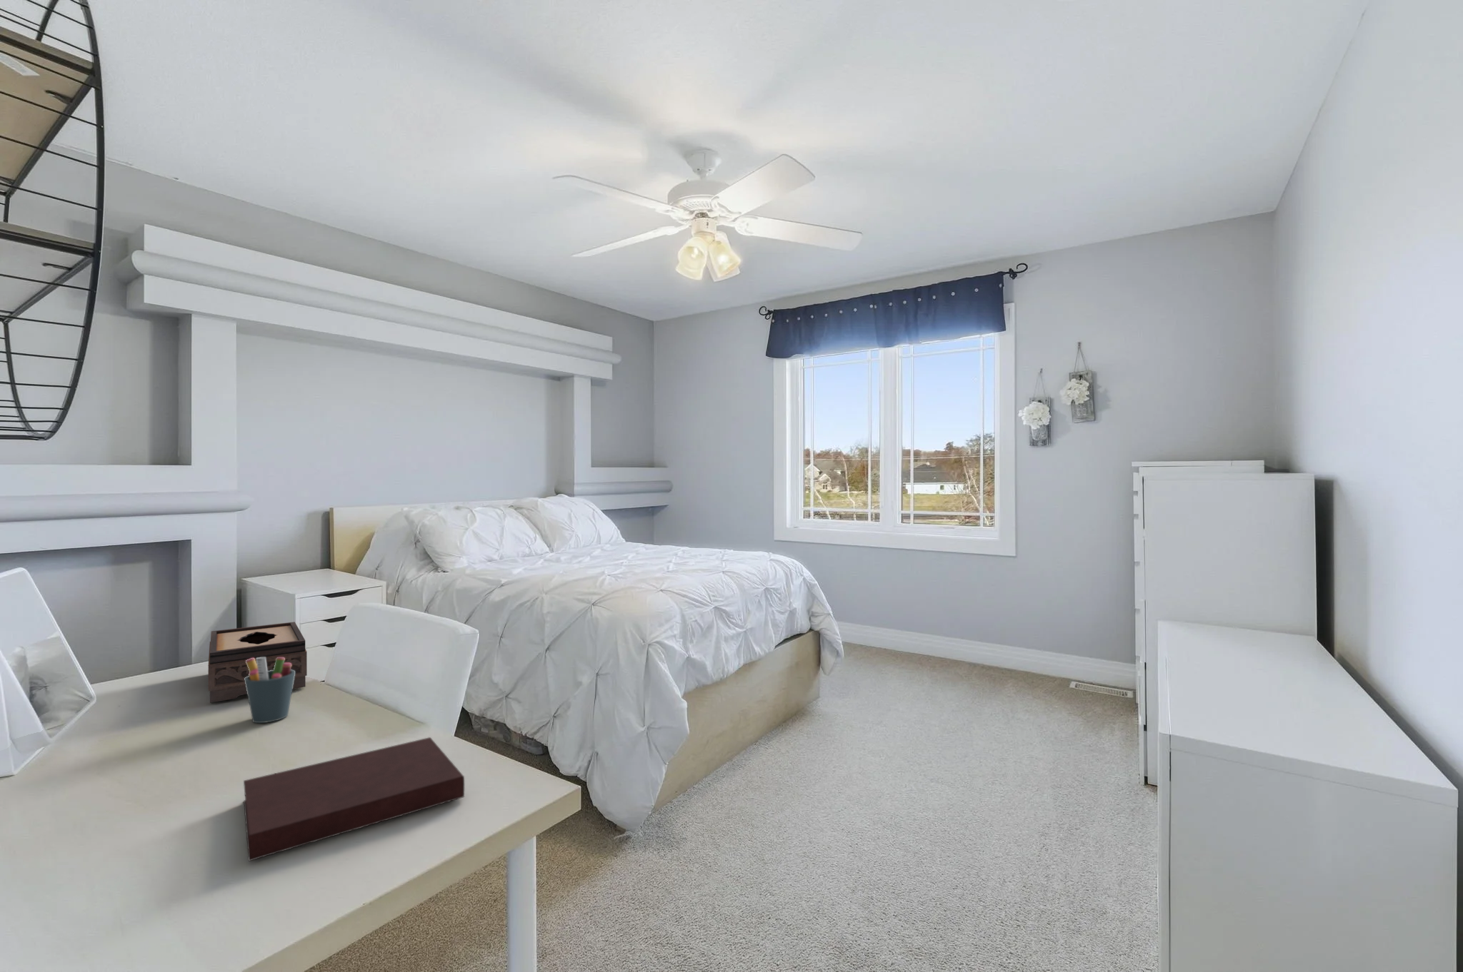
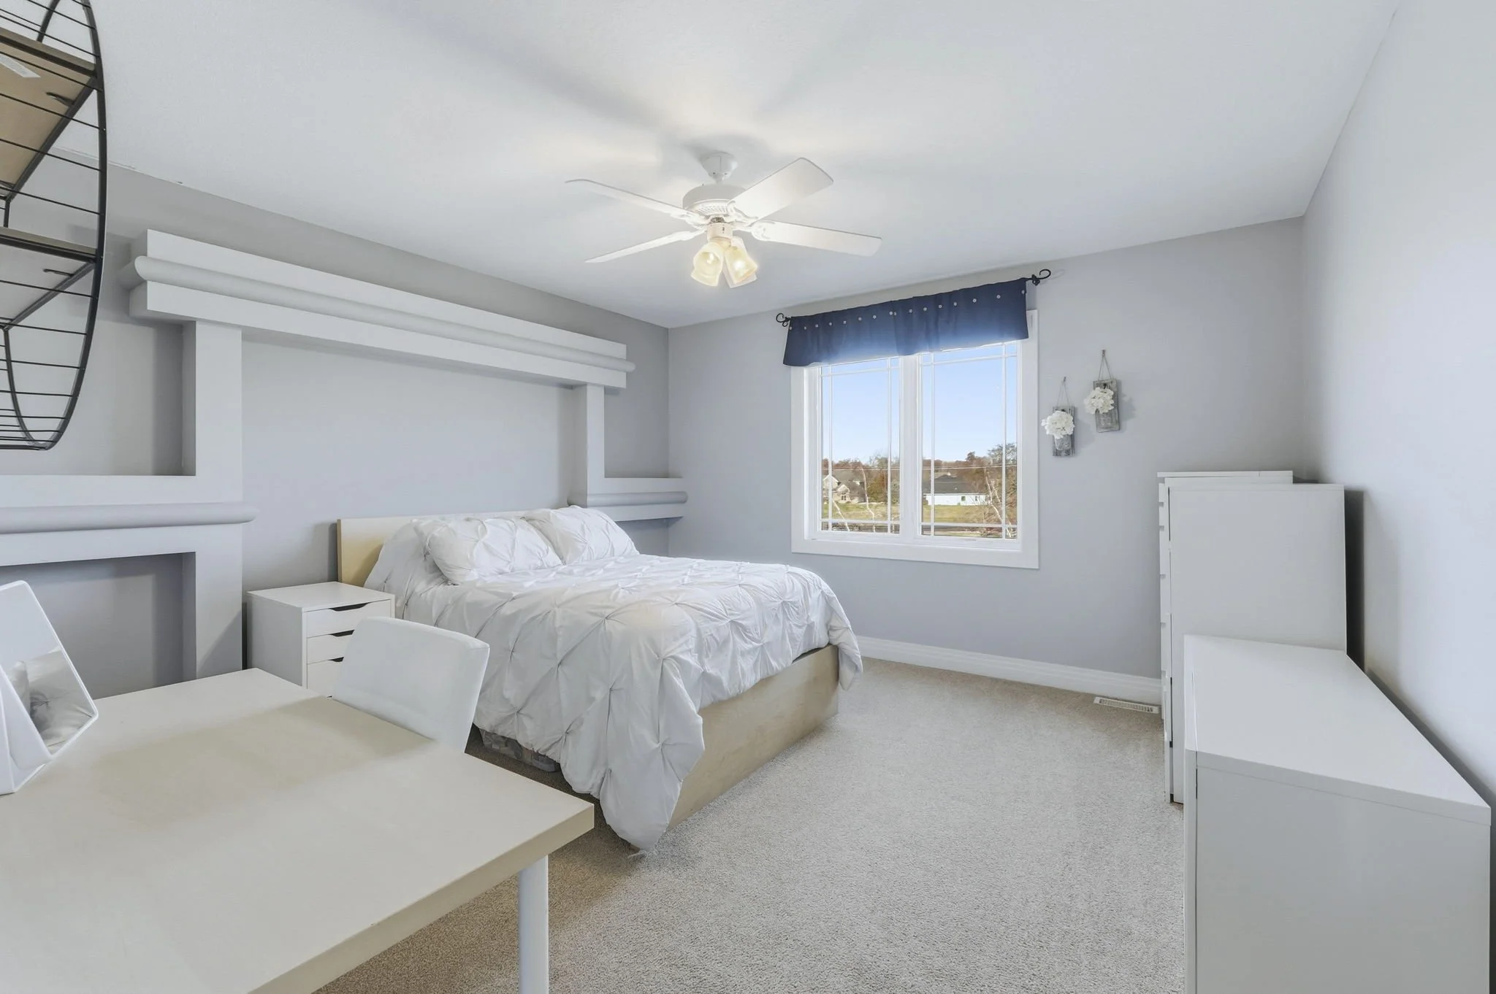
- pen holder [244,657,295,724]
- tissue box [208,621,308,703]
- notebook [243,737,465,861]
